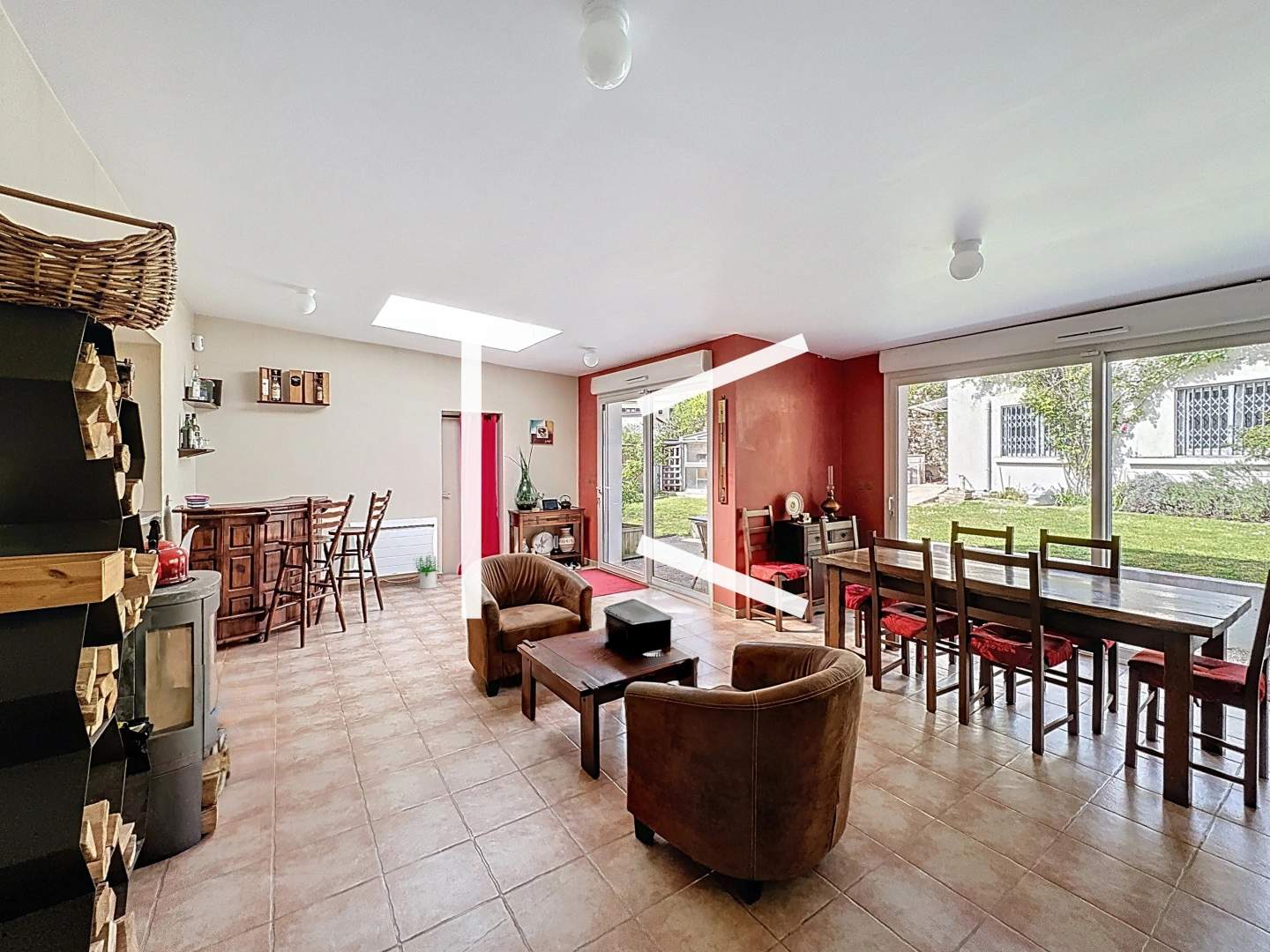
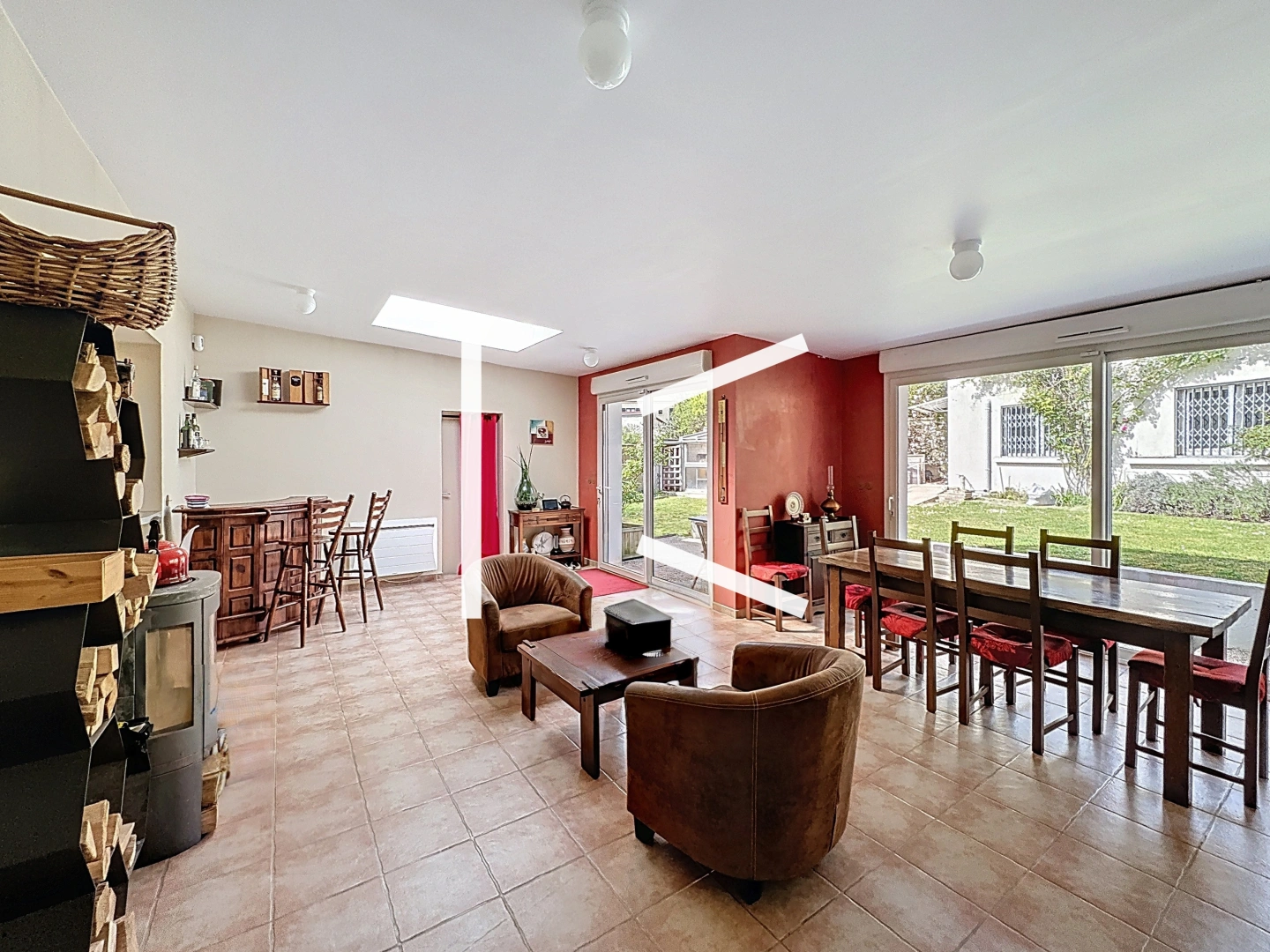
- potted plant [412,554,440,590]
